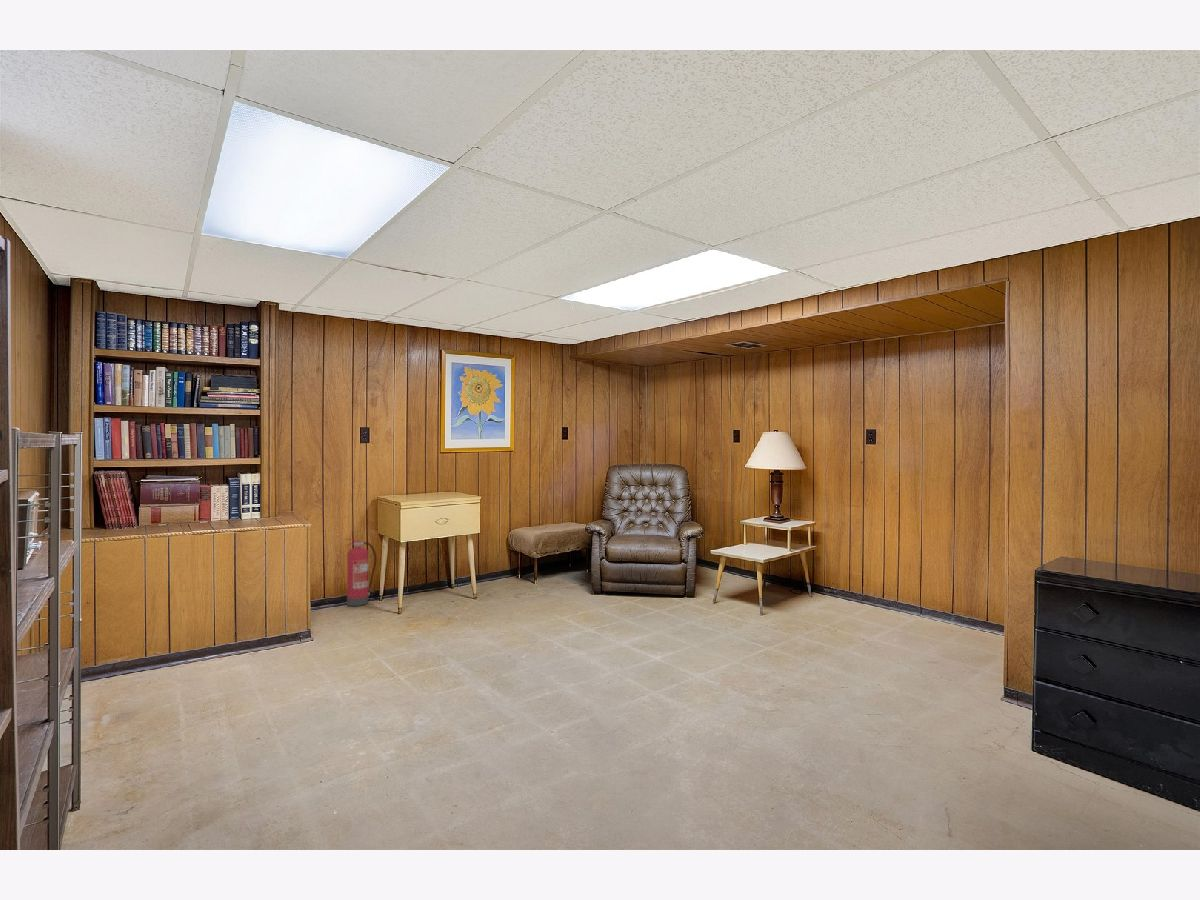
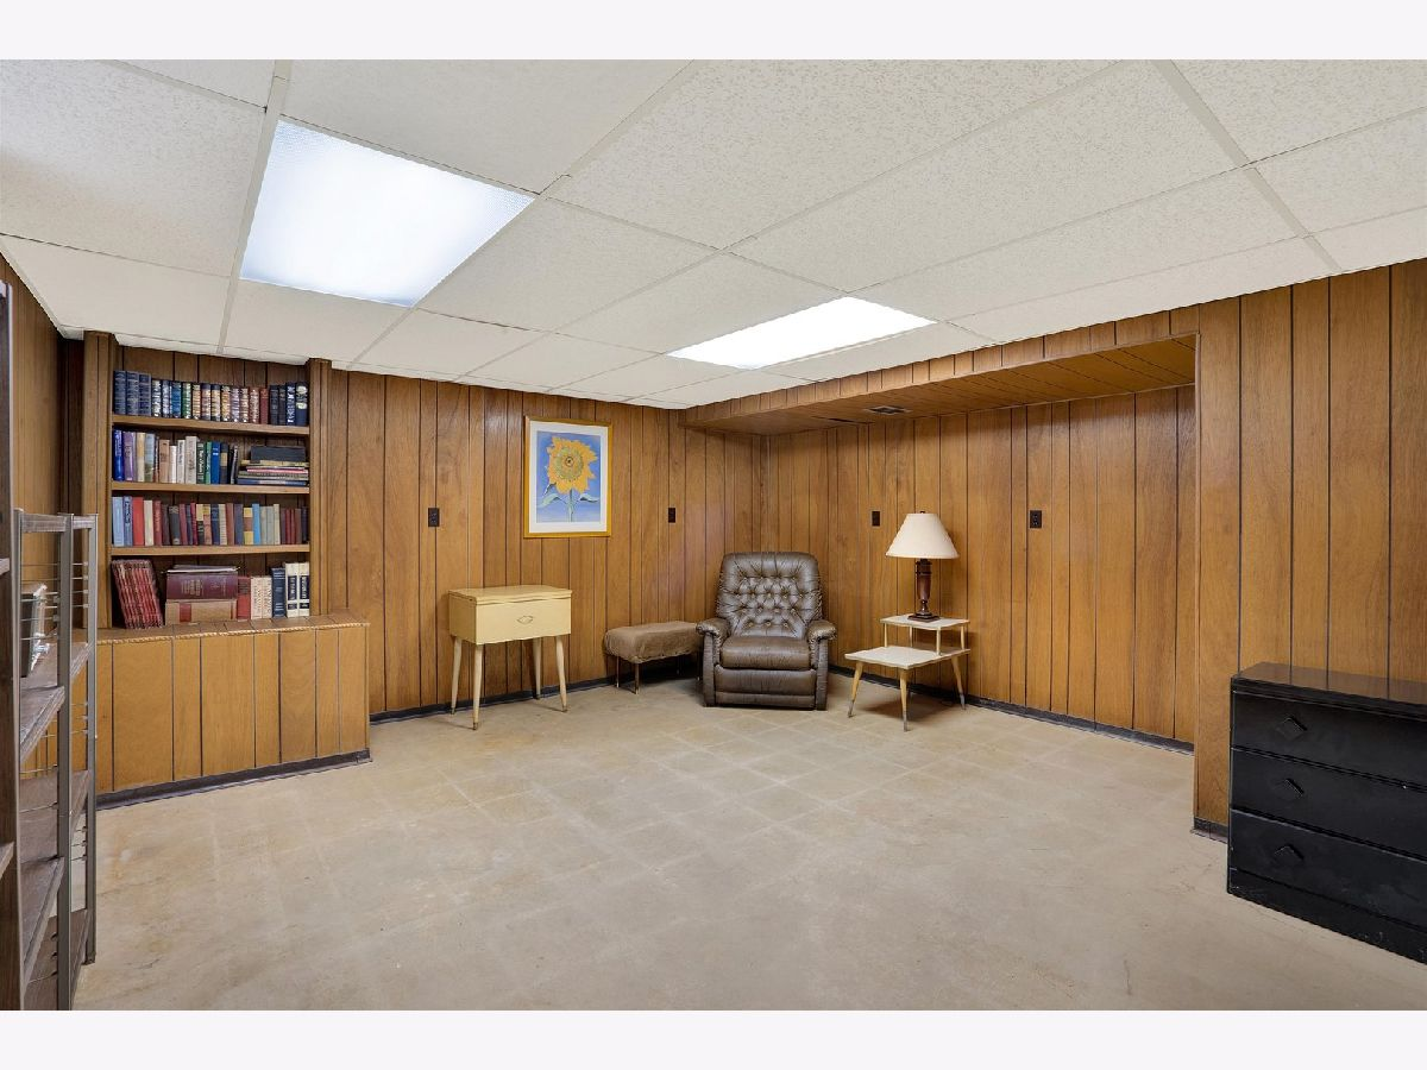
- fire extinguisher [343,538,377,607]
